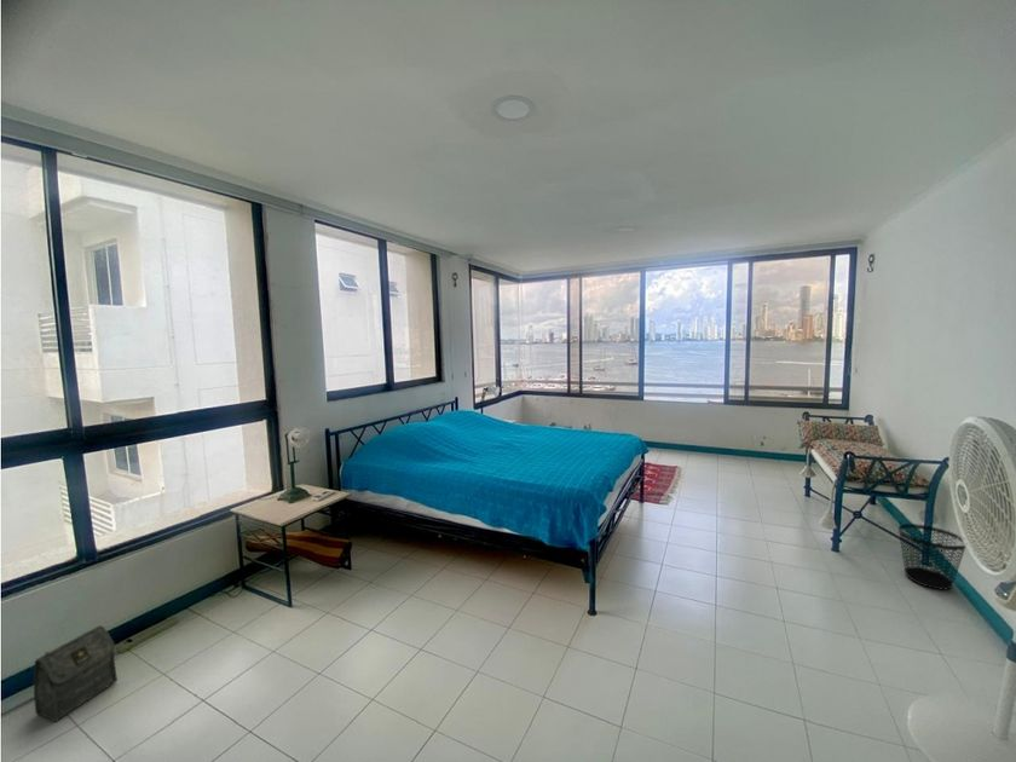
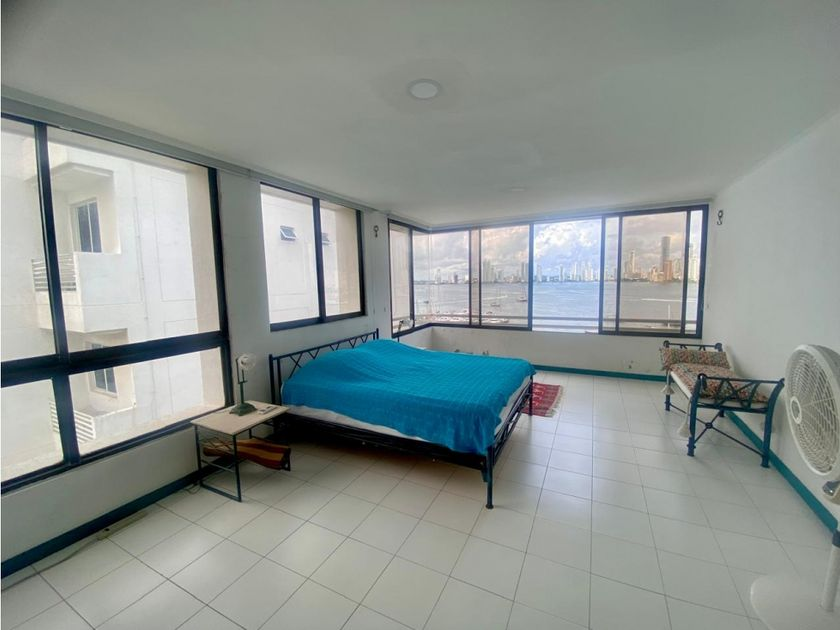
- bag [33,624,119,723]
- wastebasket [897,523,966,591]
